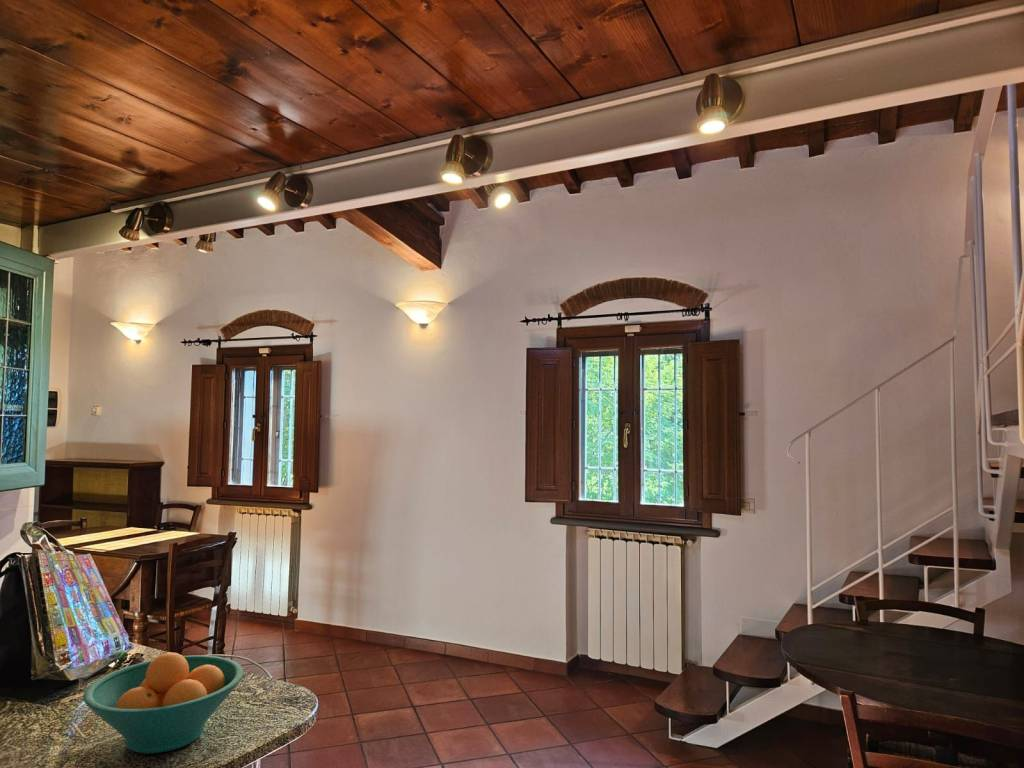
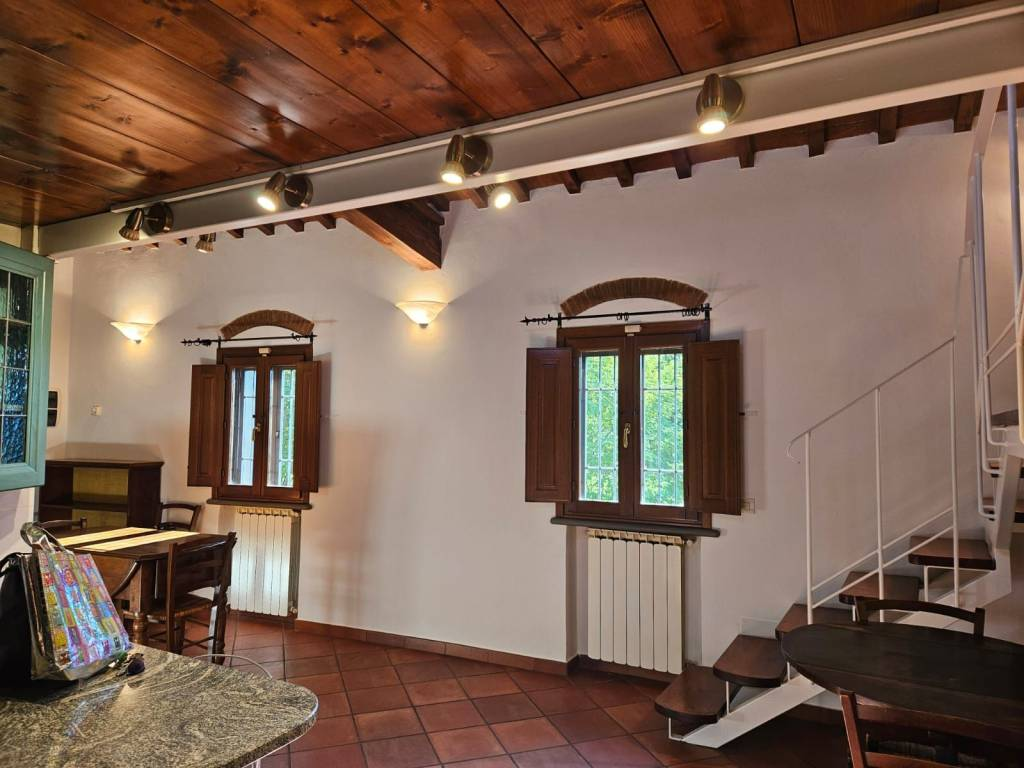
- fruit bowl [82,651,245,754]
